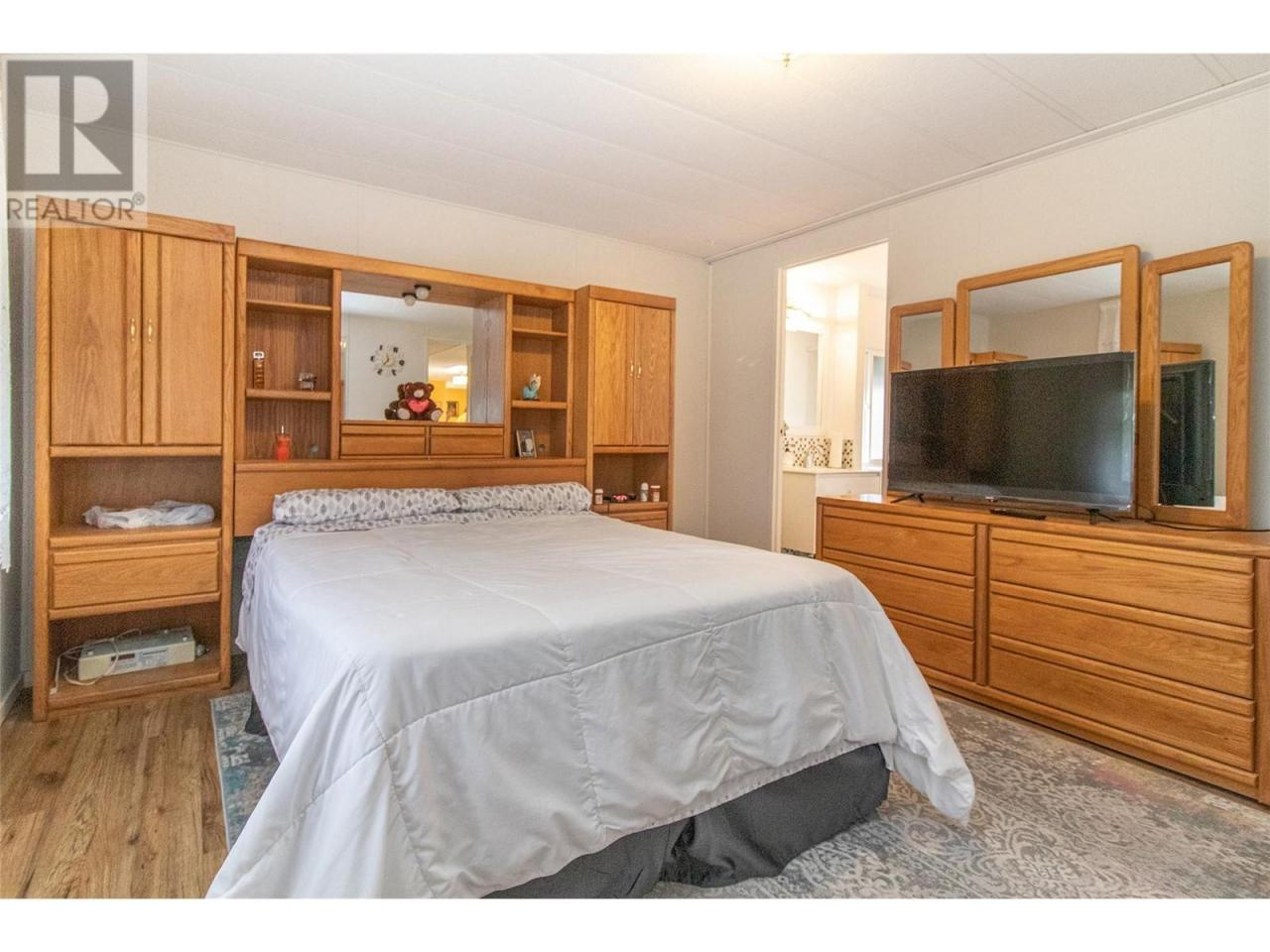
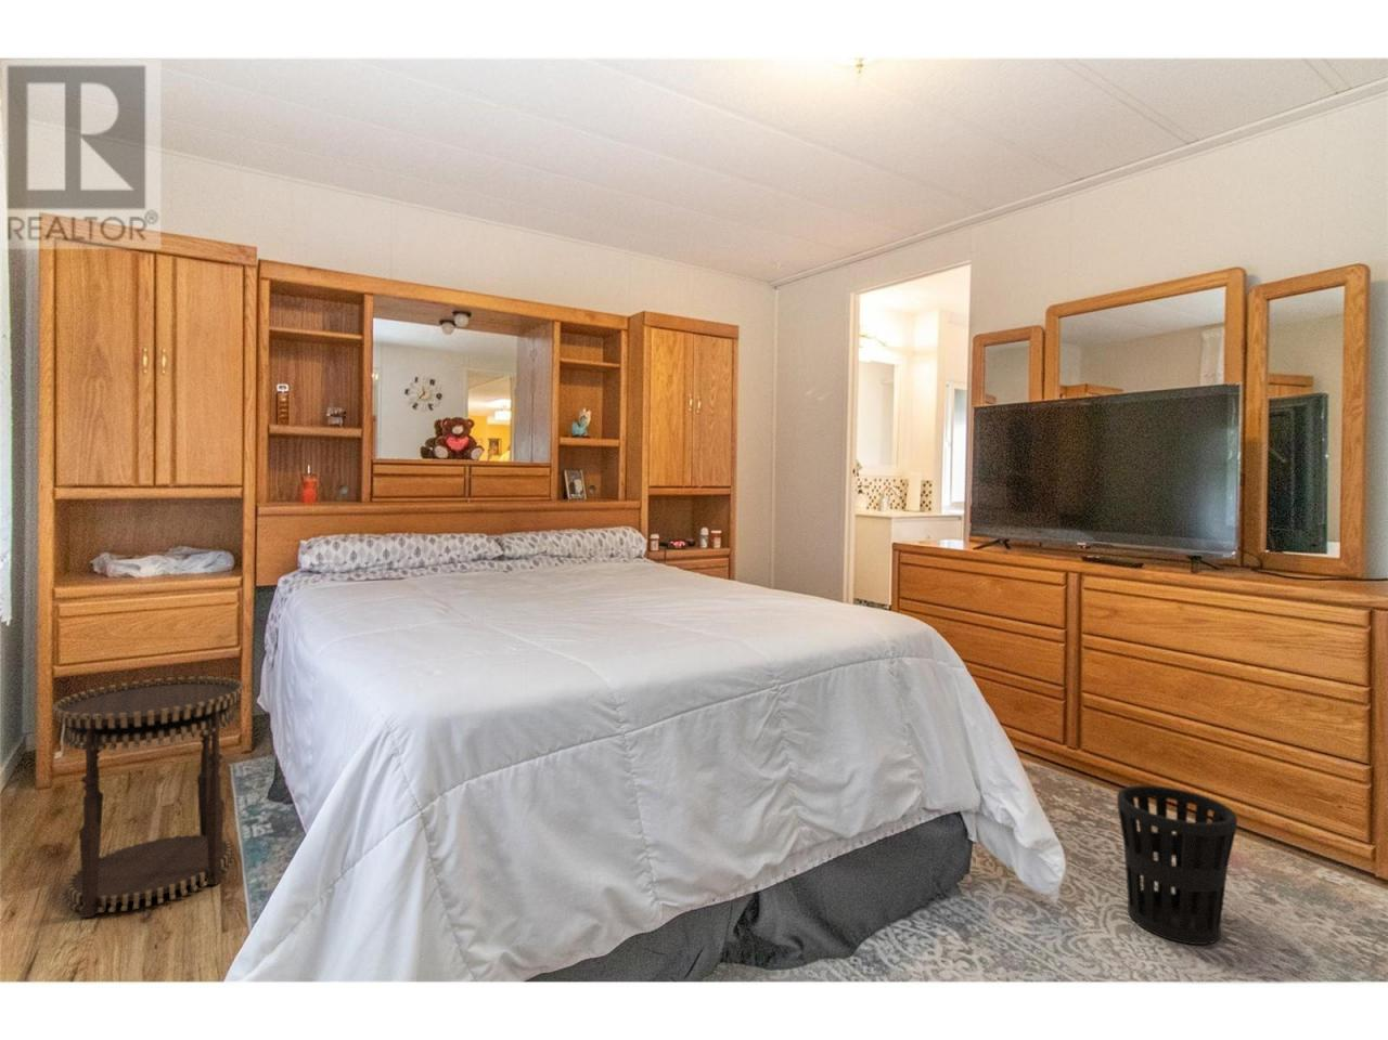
+ wastebasket [1116,784,1238,946]
+ side table [50,676,246,919]
